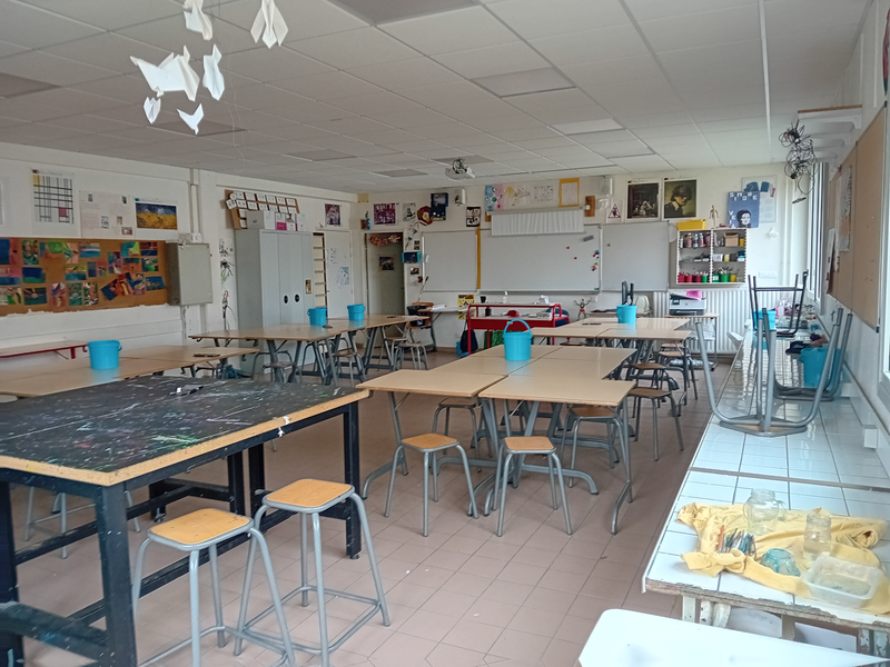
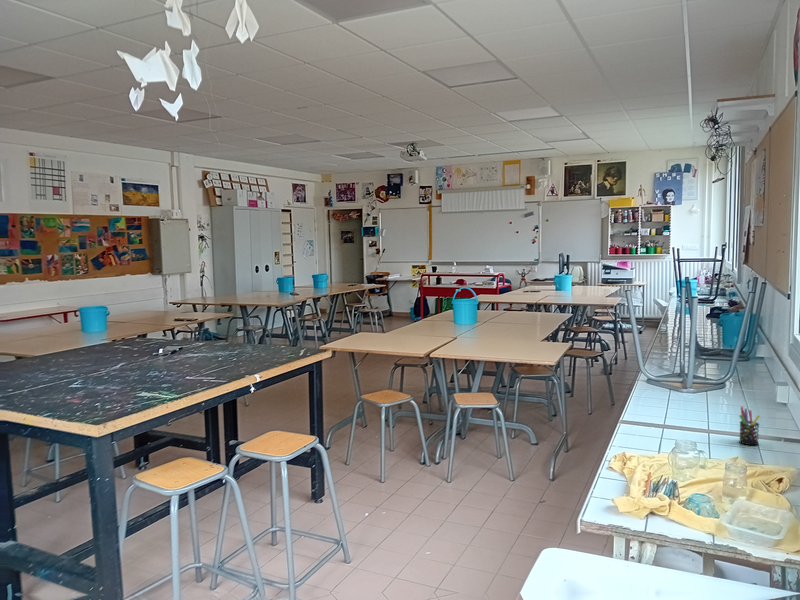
+ pen holder [738,406,761,446]
